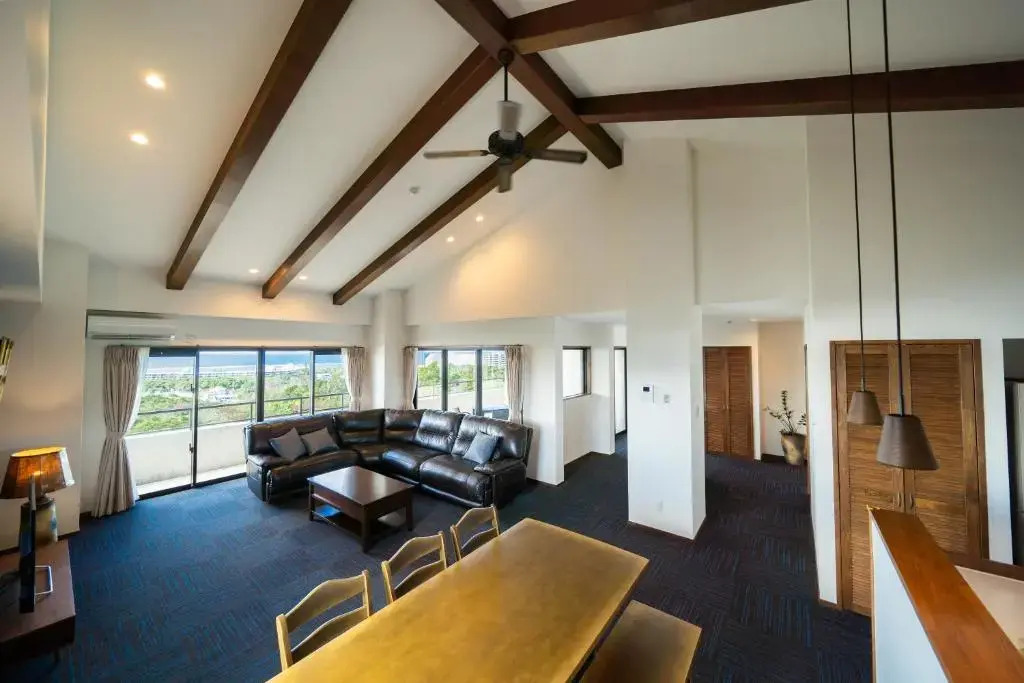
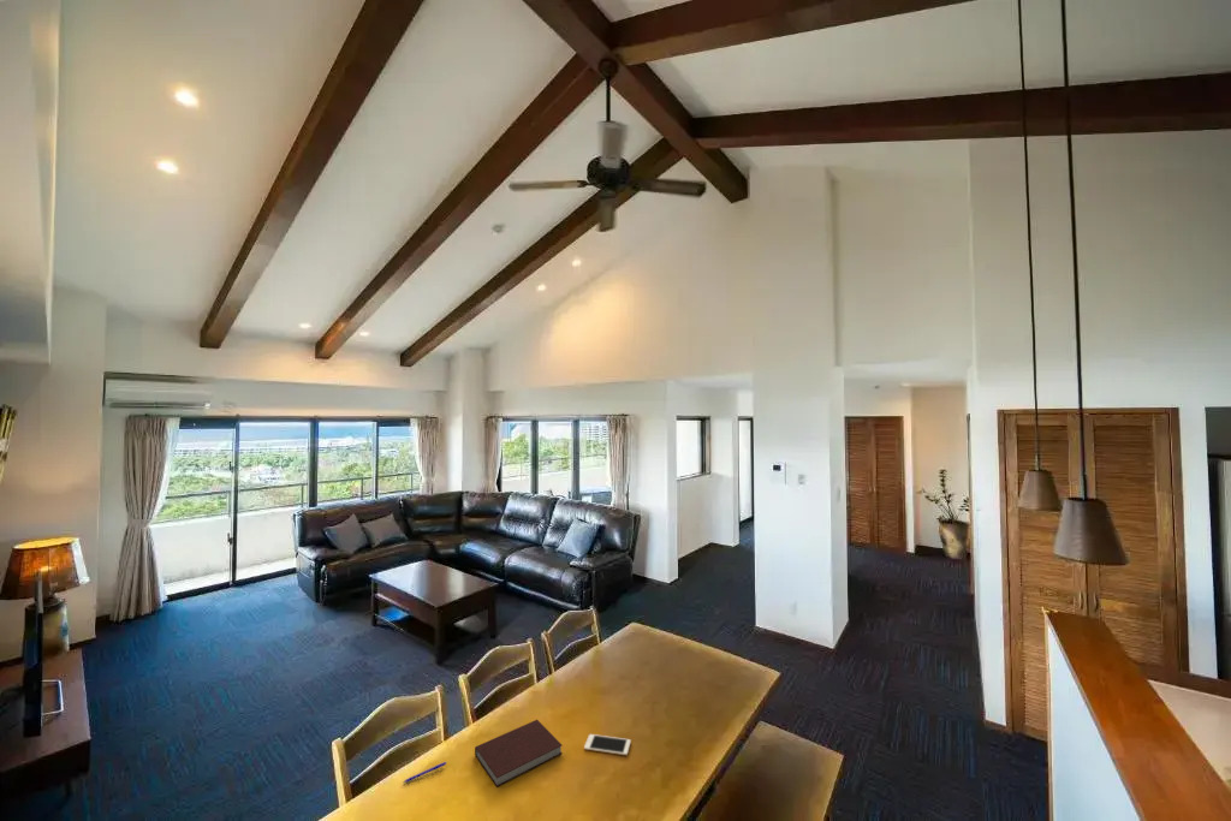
+ pen [403,761,447,784]
+ cell phone [583,733,632,756]
+ notebook [474,719,564,789]
